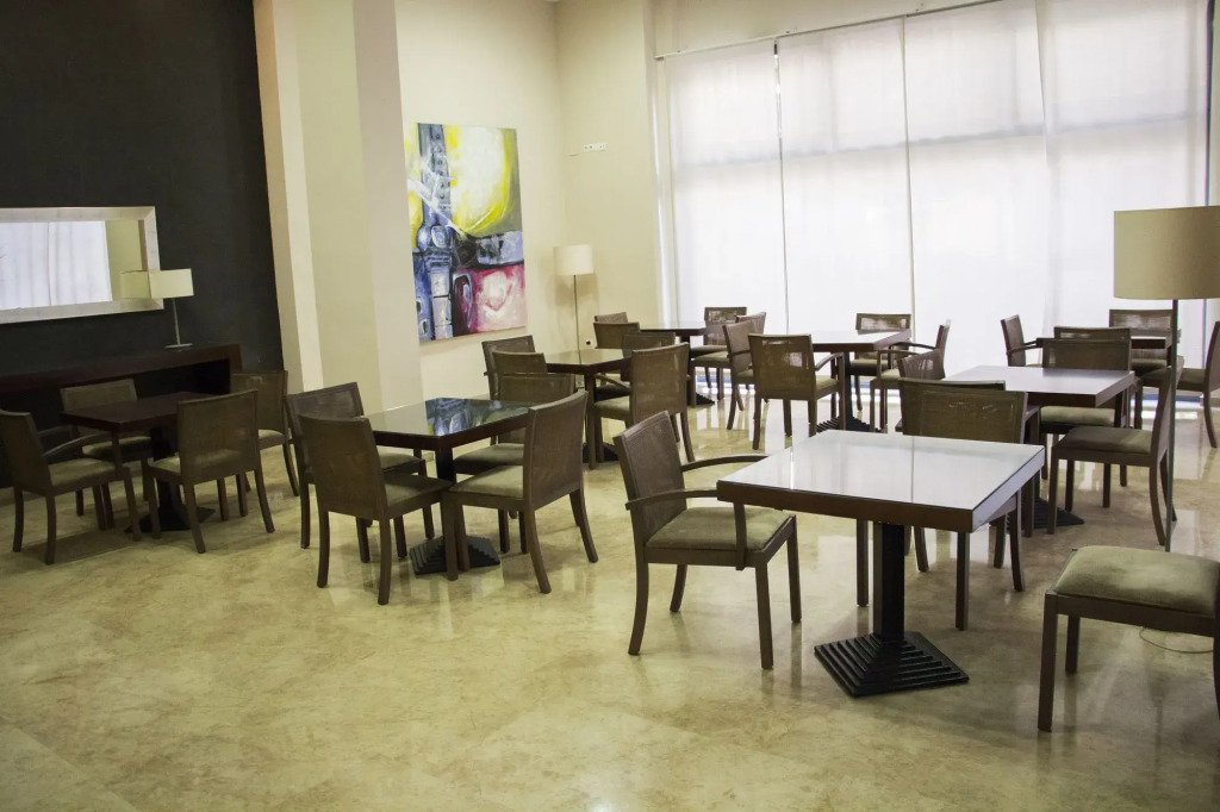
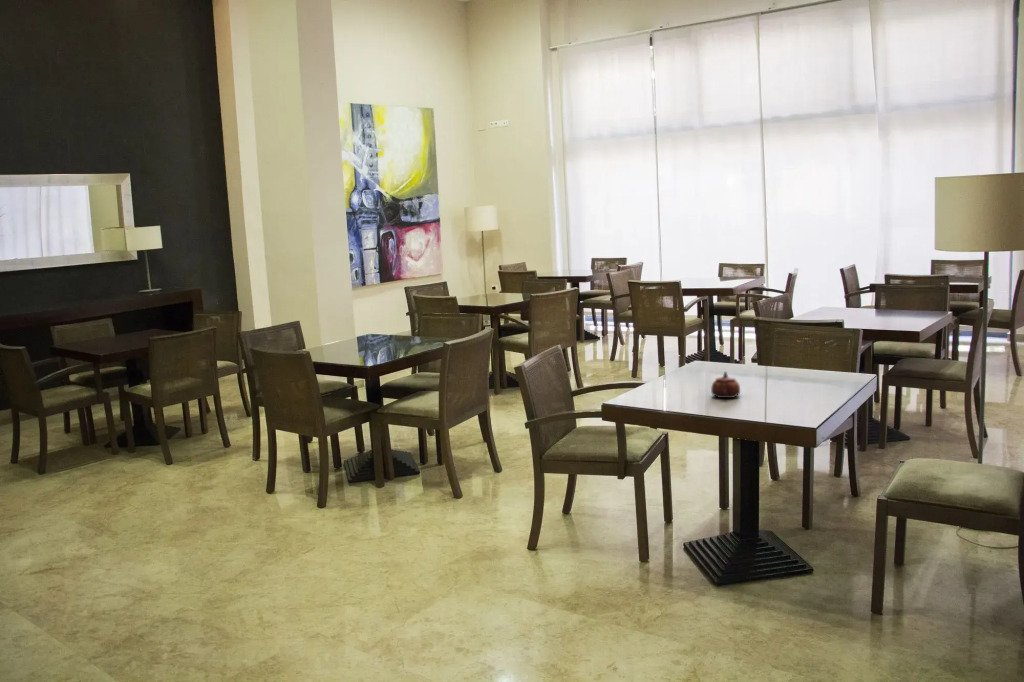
+ teapot [710,370,741,399]
